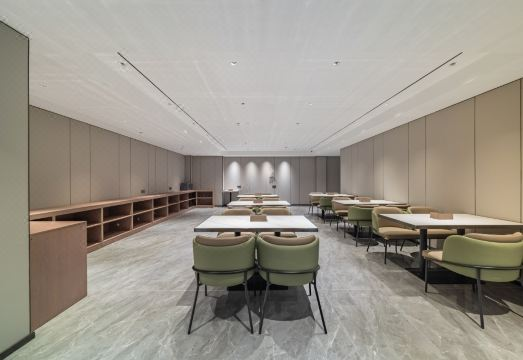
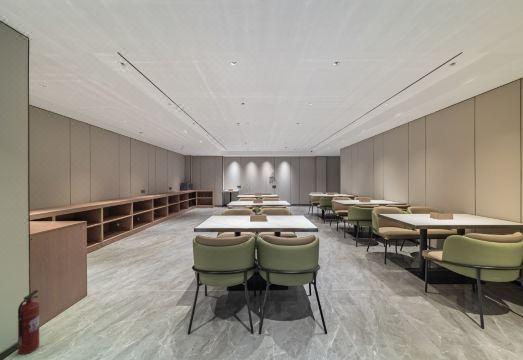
+ fire extinguisher [17,289,41,356]
